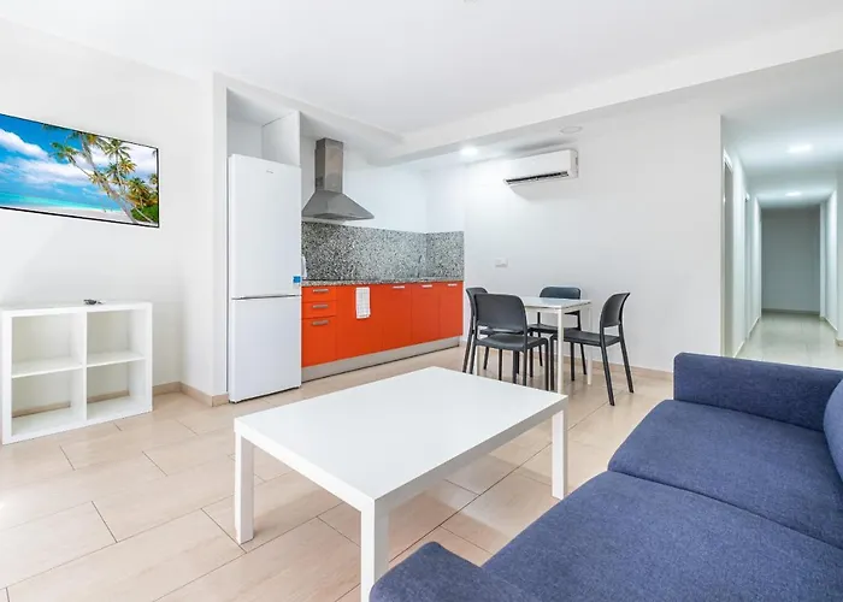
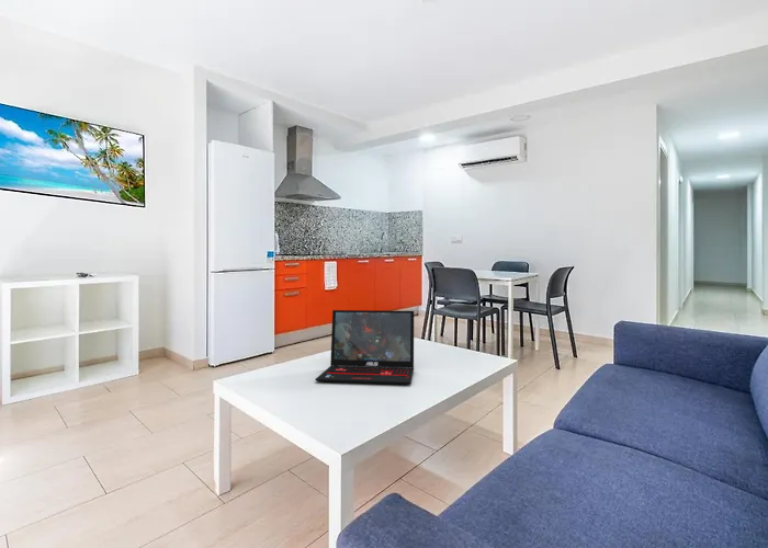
+ laptop [314,309,415,386]
